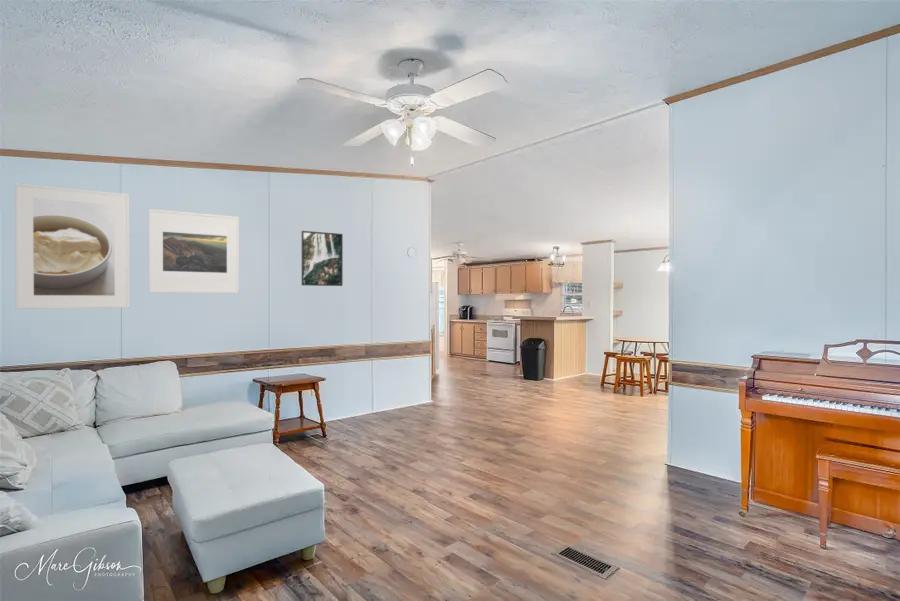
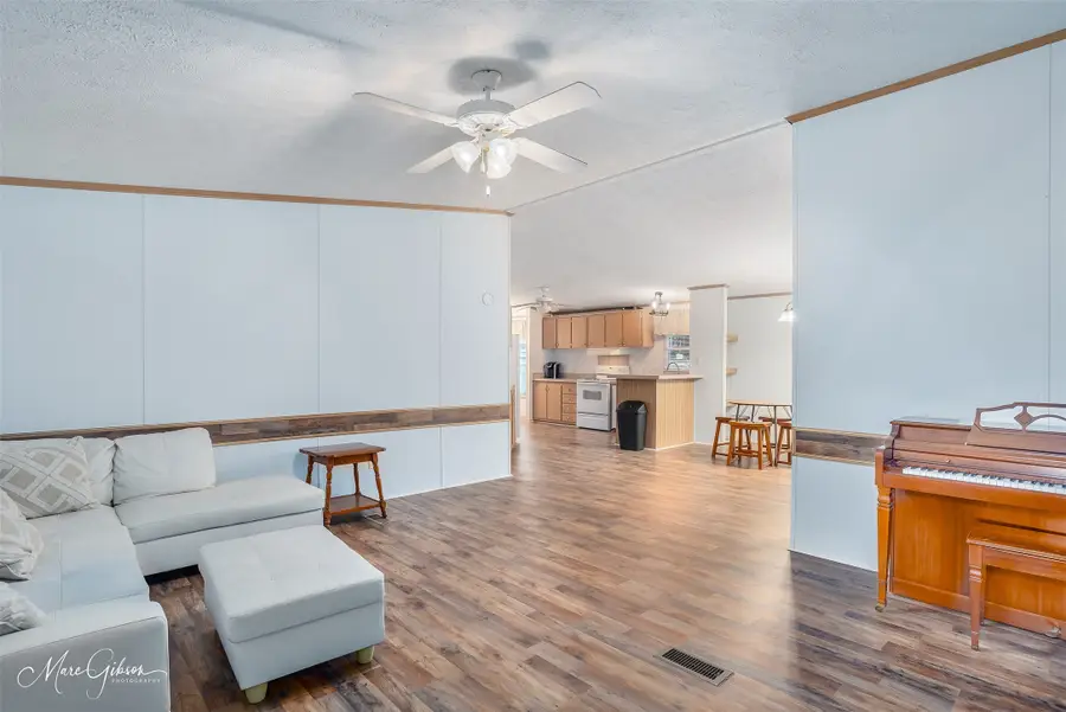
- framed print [301,230,344,287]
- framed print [14,182,131,310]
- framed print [147,208,240,294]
